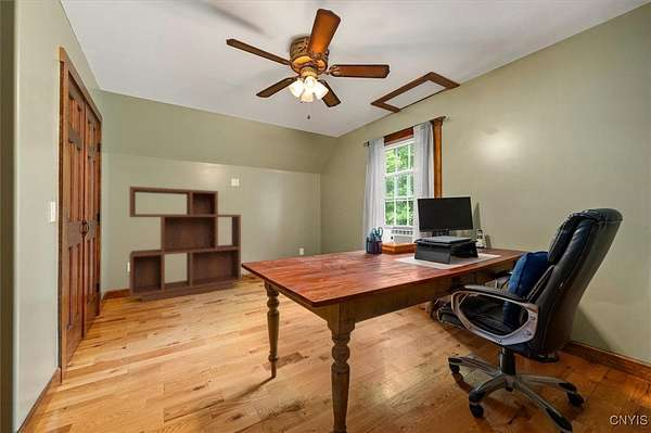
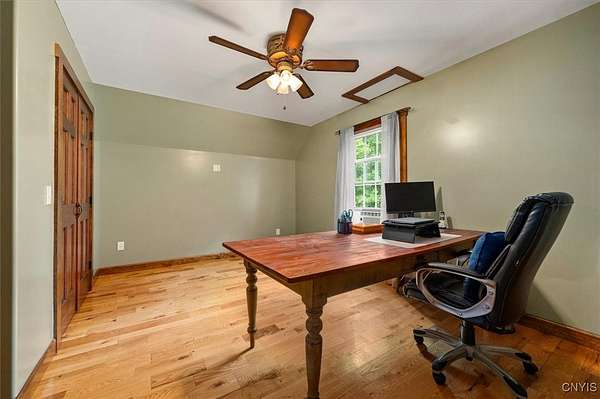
- bookcase [128,186,242,303]
